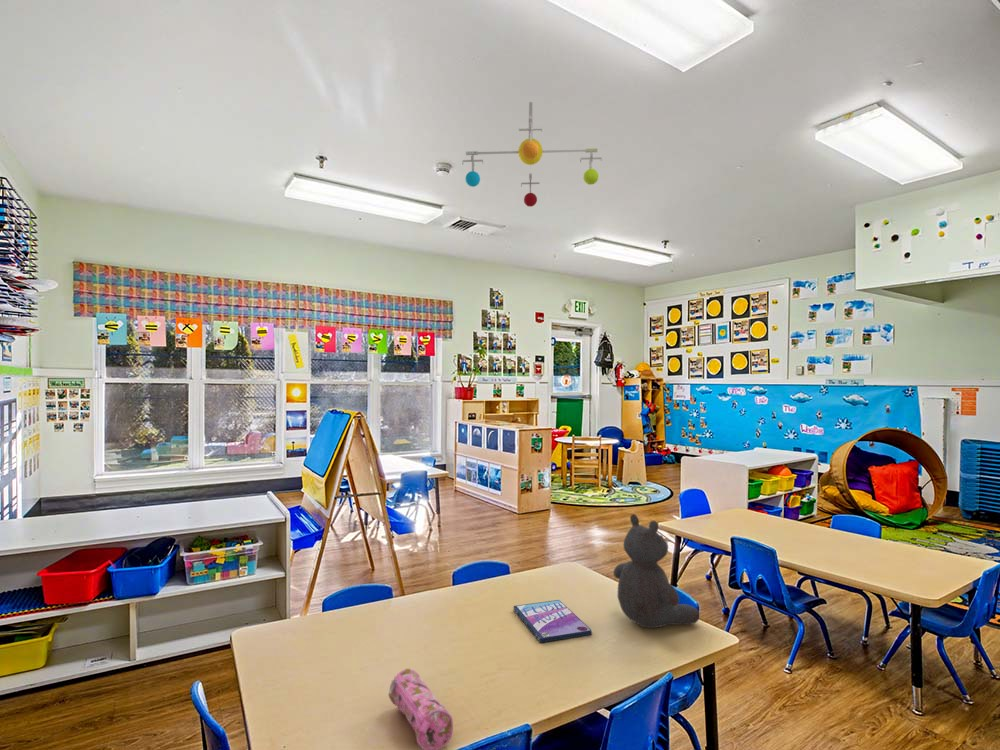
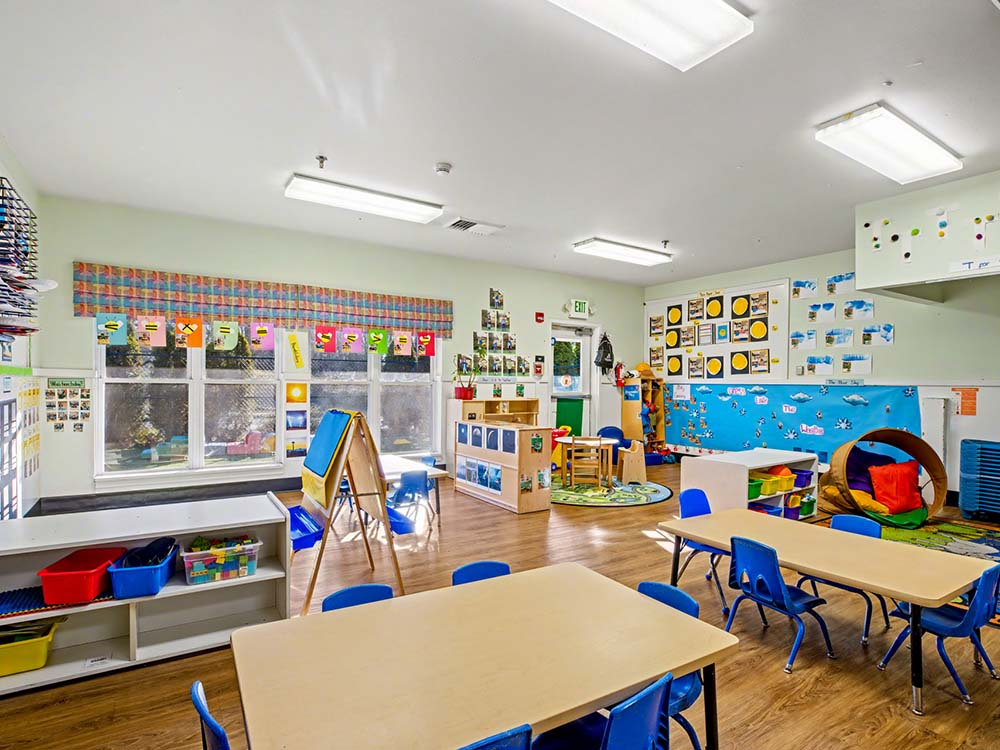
- teddy bear [613,513,701,629]
- mobile [462,101,602,208]
- video game case [513,599,592,643]
- pencil case [388,668,454,750]
